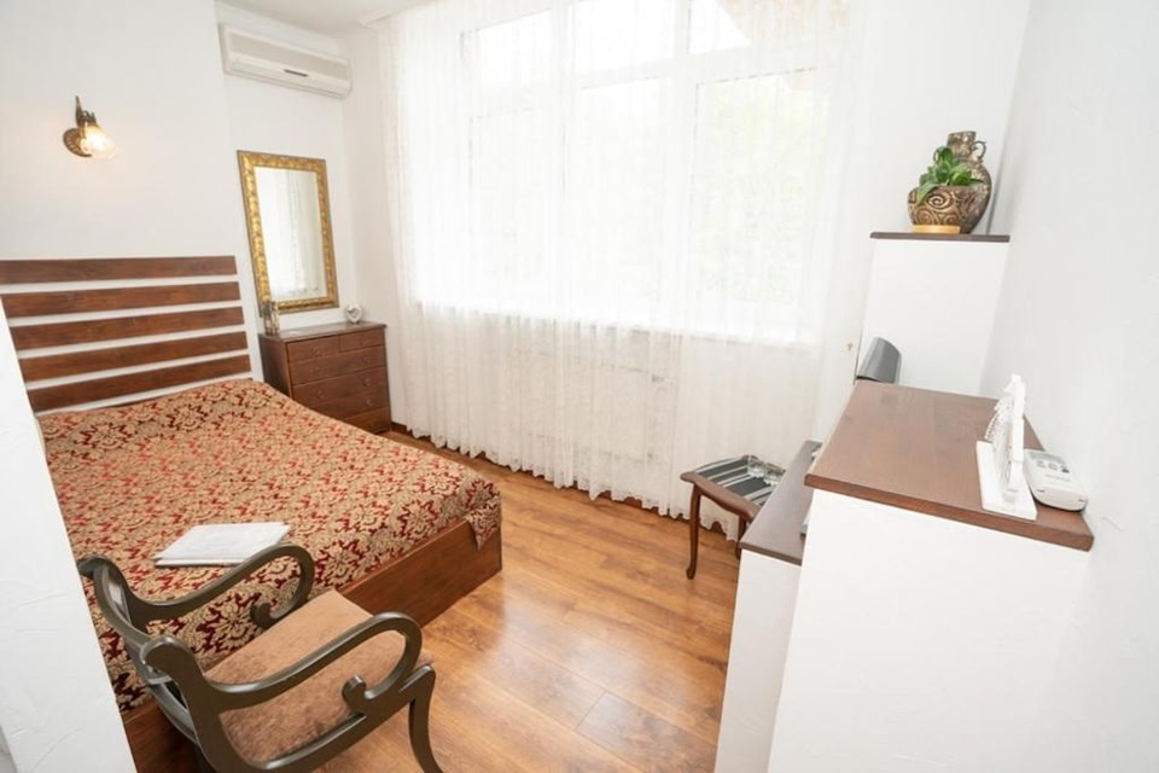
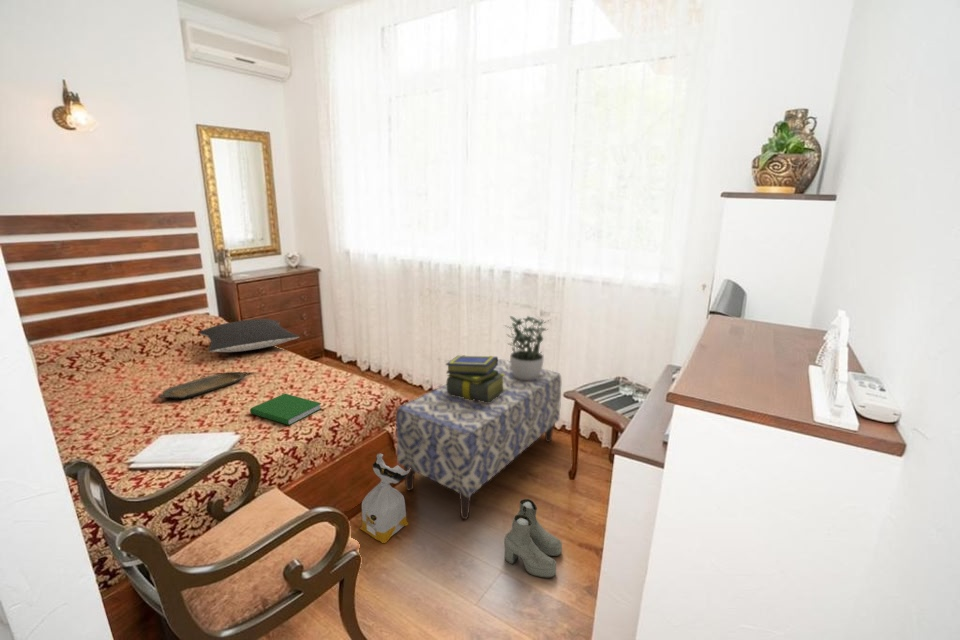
+ hardcover book [249,393,323,426]
+ bench [395,358,563,520]
+ serving tray [158,371,248,400]
+ pillow [197,318,300,353]
+ bag [359,453,411,544]
+ boots [503,498,563,579]
+ stack of books [445,354,505,402]
+ potted plant [503,314,551,380]
